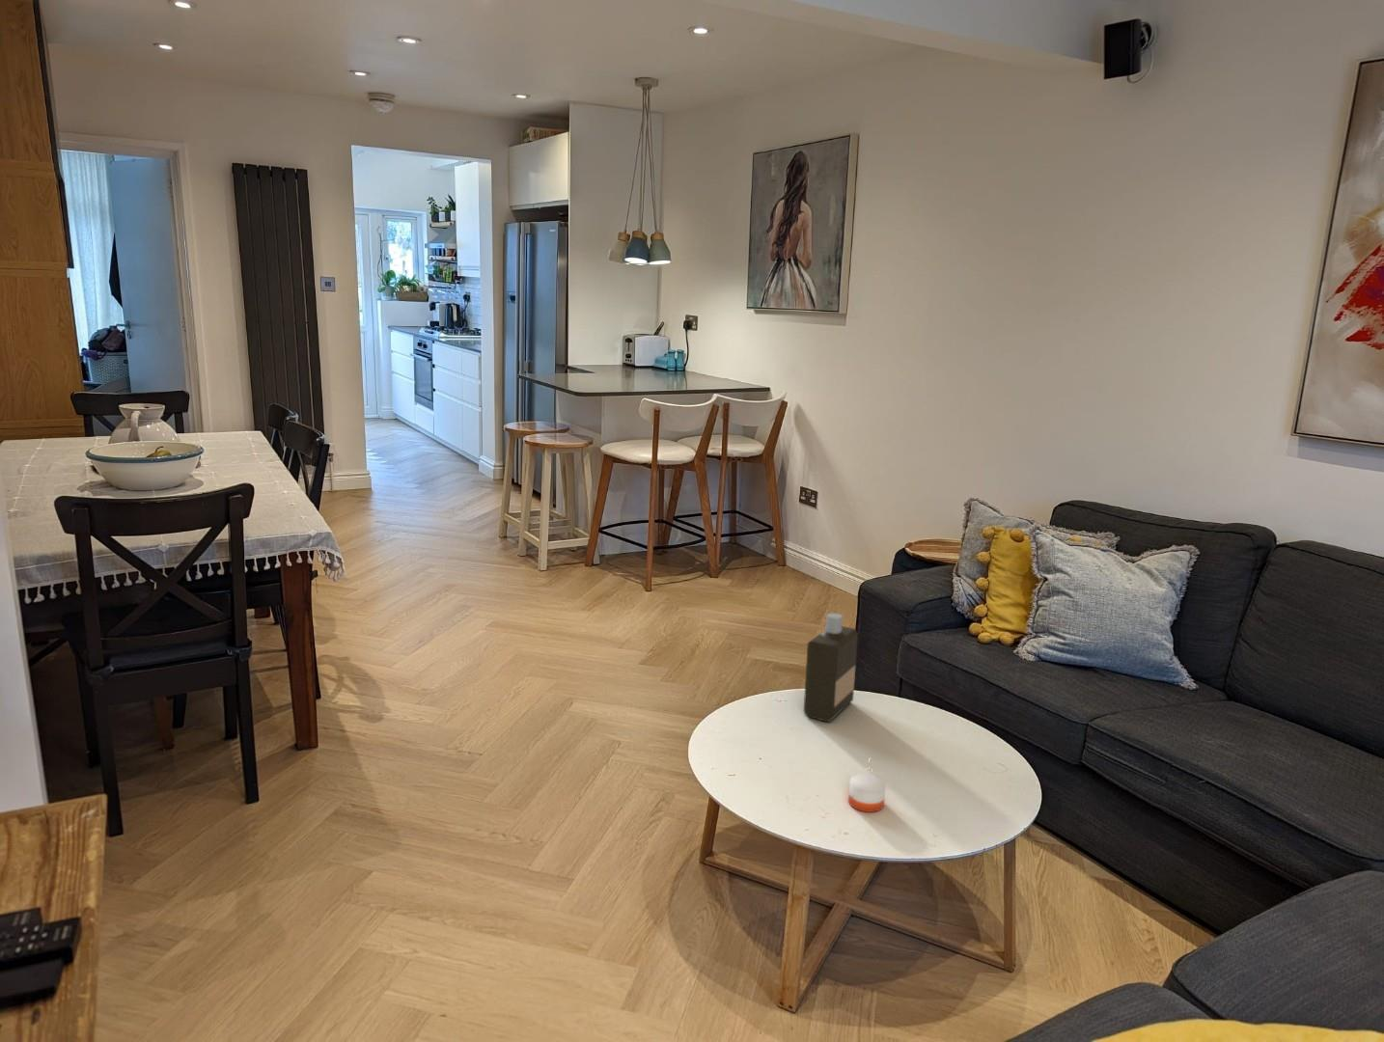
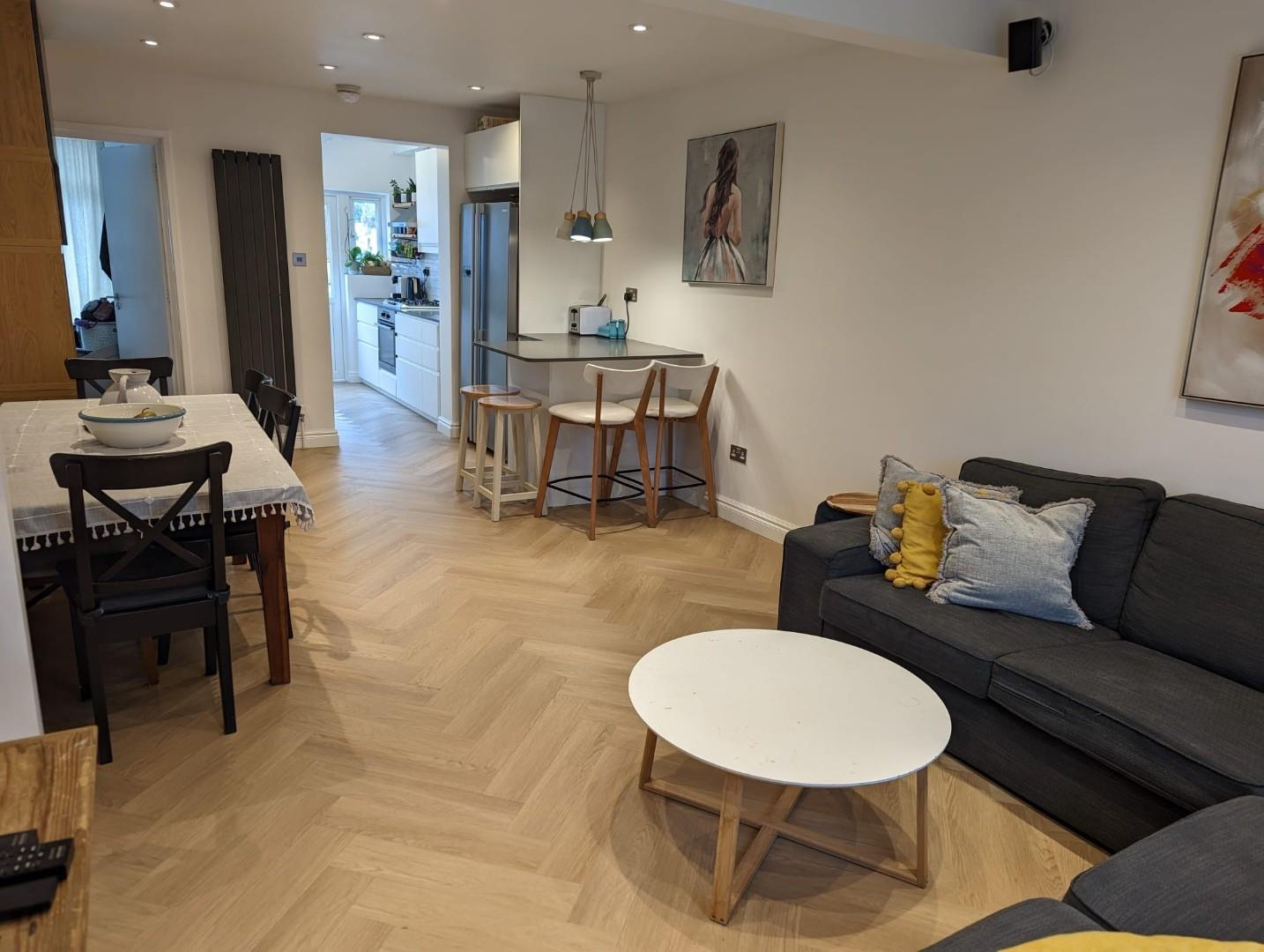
- candle [847,763,887,813]
- bottle [803,612,858,723]
